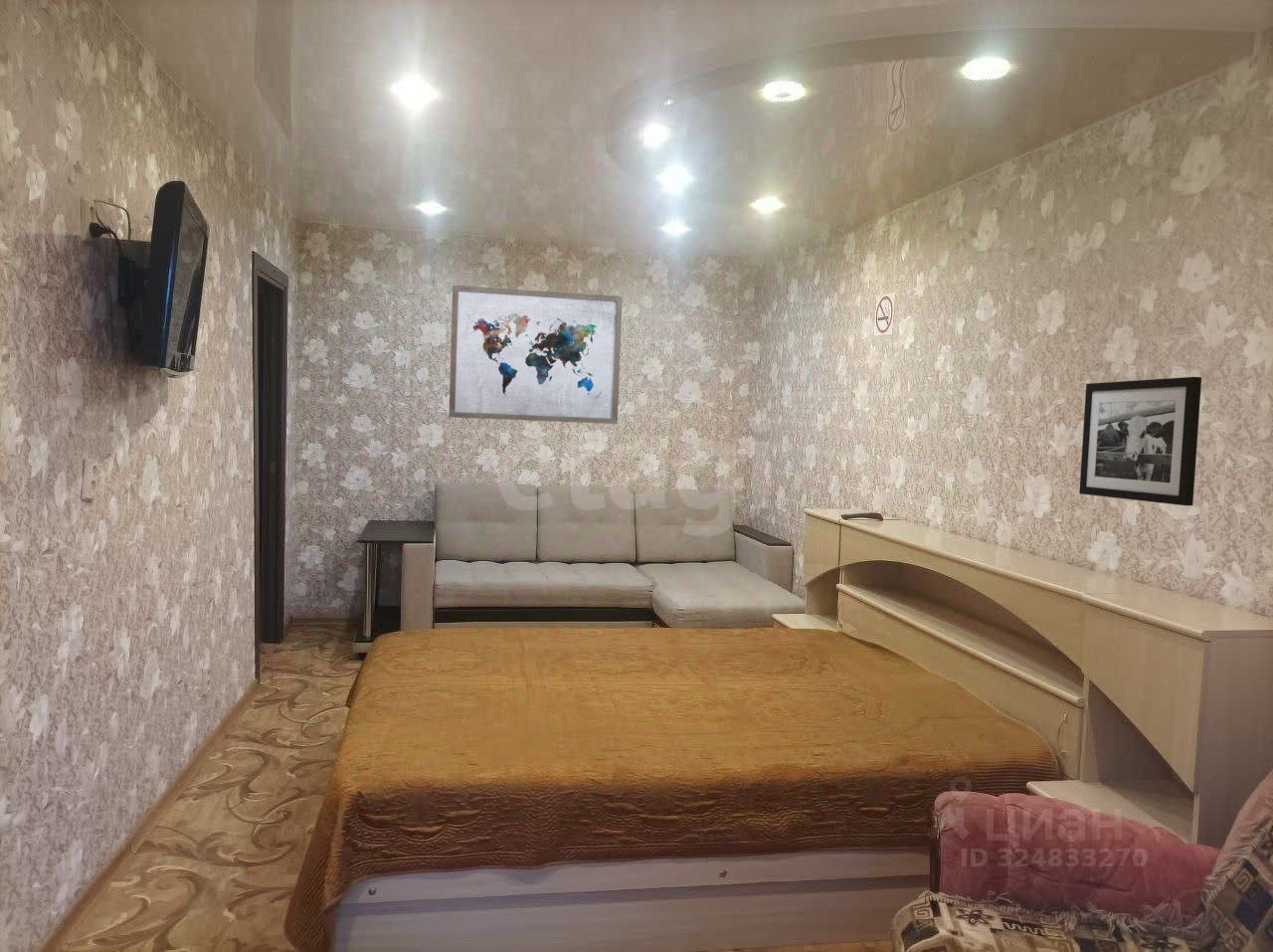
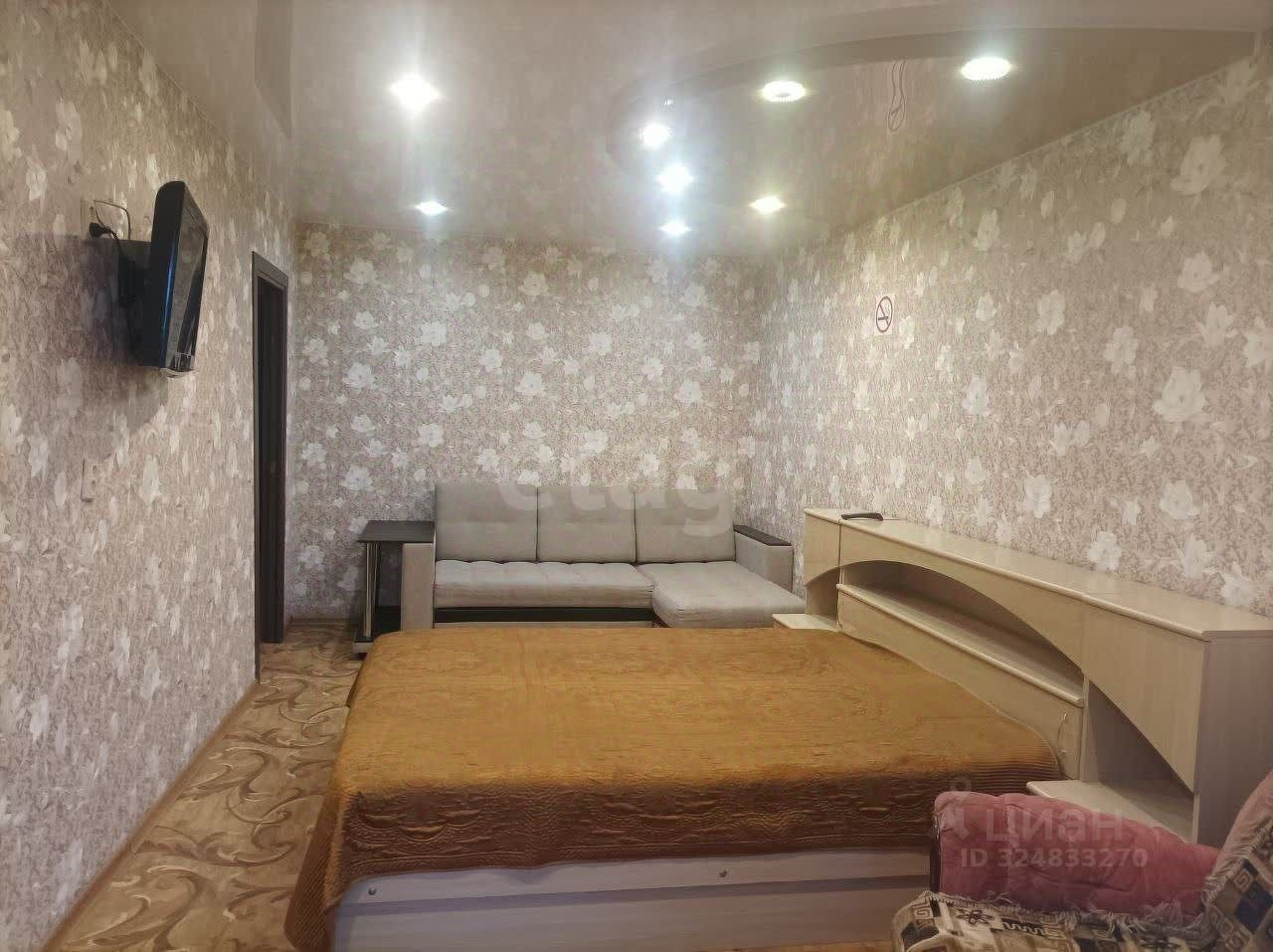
- wall art [449,285,624,425]
- picture frame [1078,376,1202,506]
